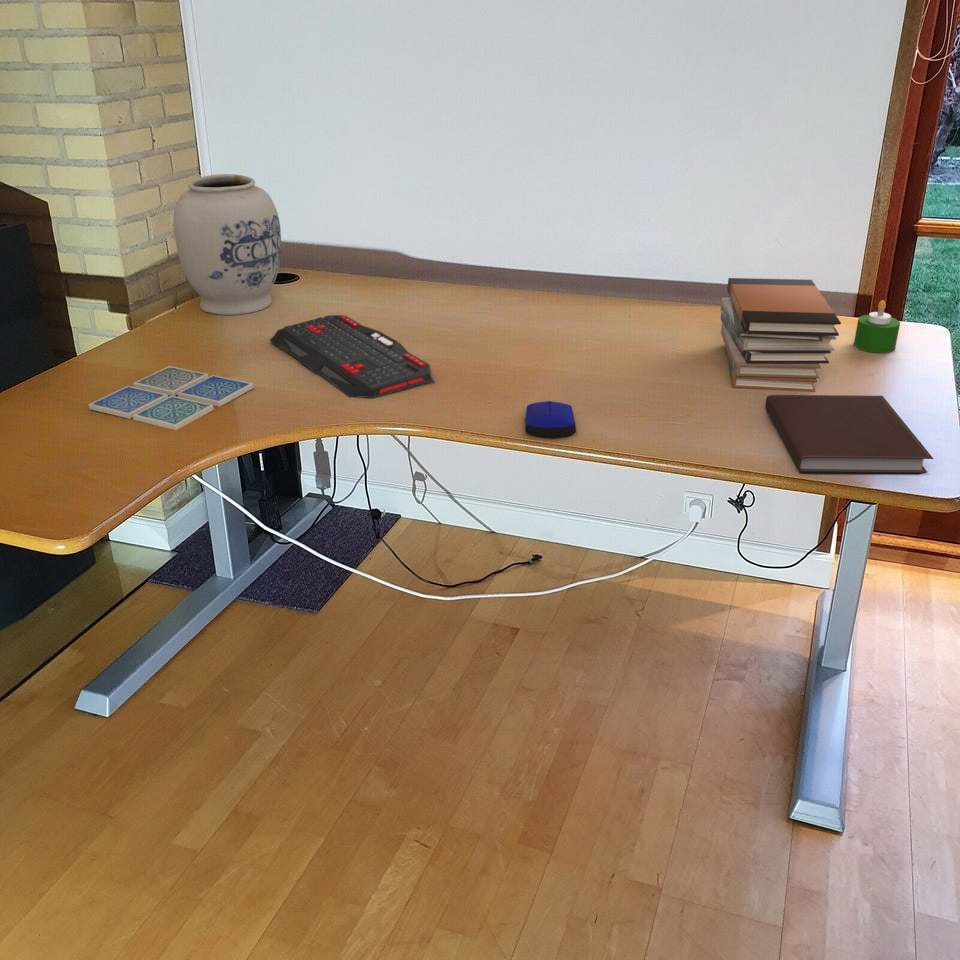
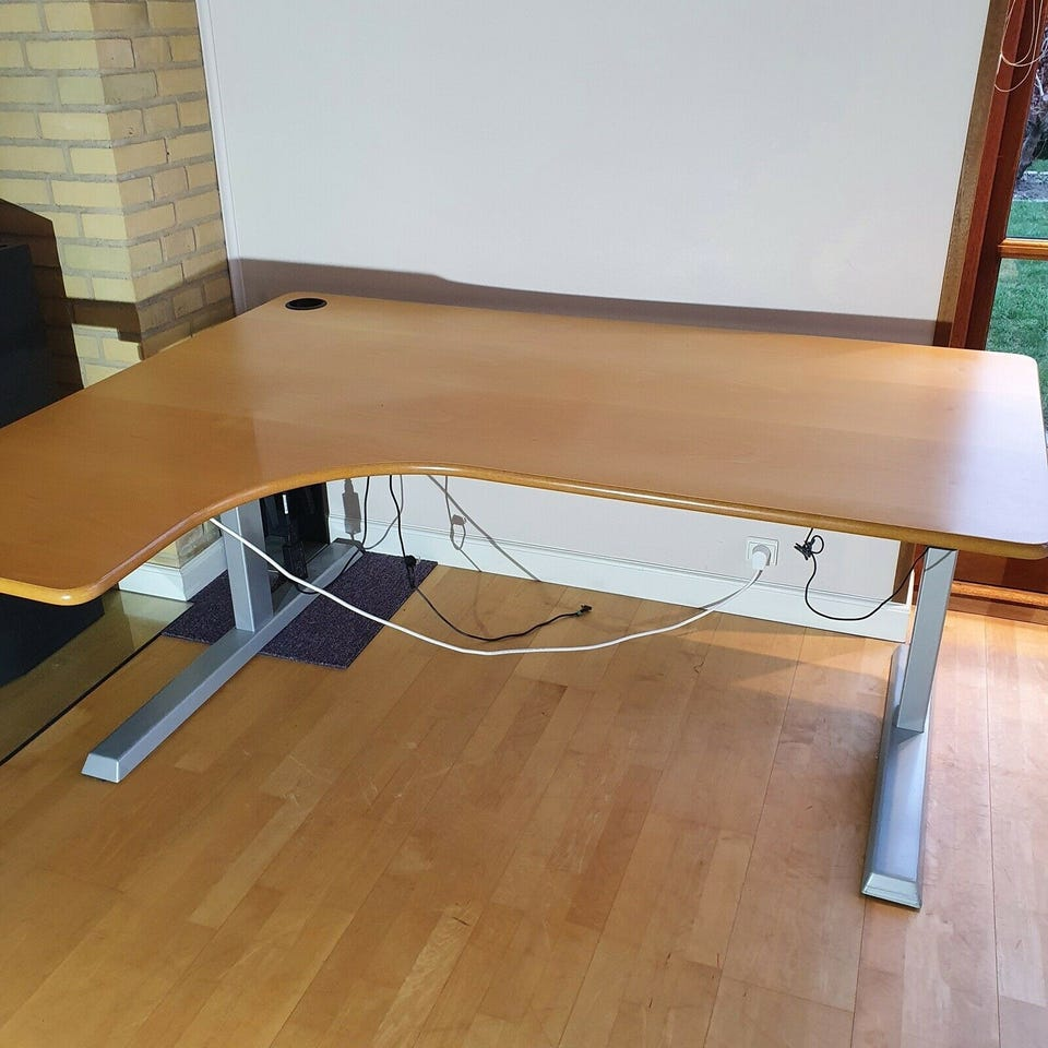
- drink coaster [88,365,255,431]
- keyboard [269,314,436,400]
- notebook [764,394,934,476]
- vase [172,173,282,316]
- book stack [719,277,842,393]
- computer mouse [524,400,577,439]
- candle [853,299,901,354]
